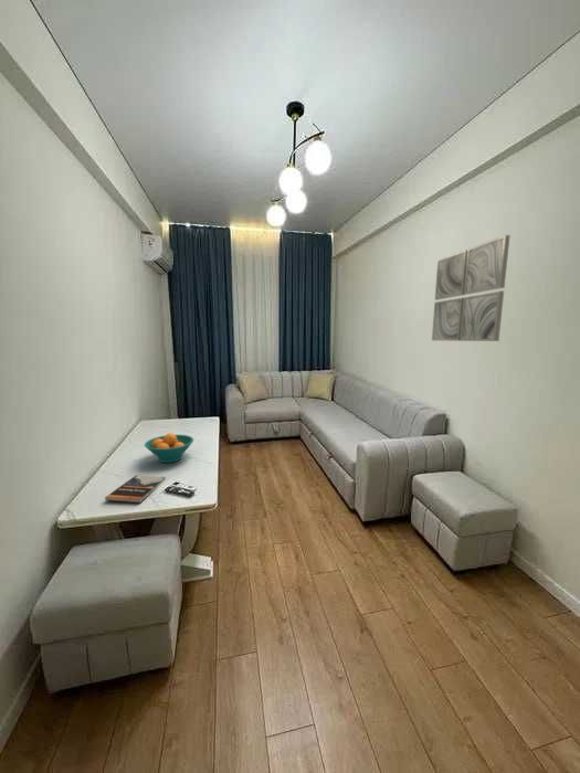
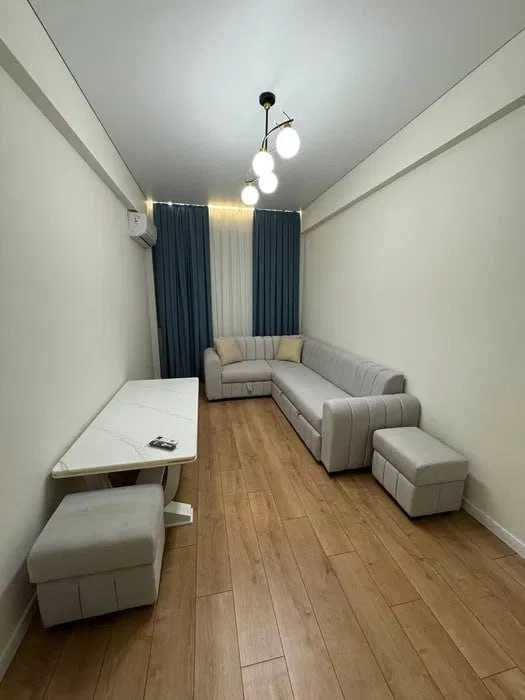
- fruit bowl [144,432,194,464]
- book [104,474,167,504]
- wall art [431,234,512,342]
